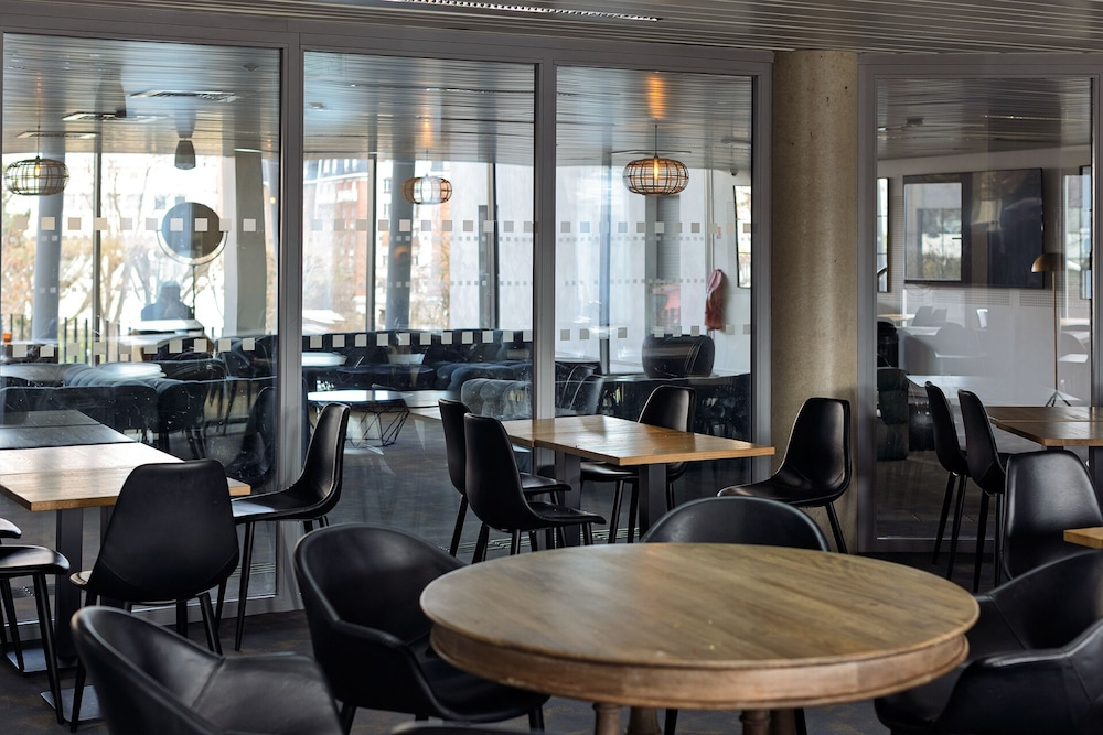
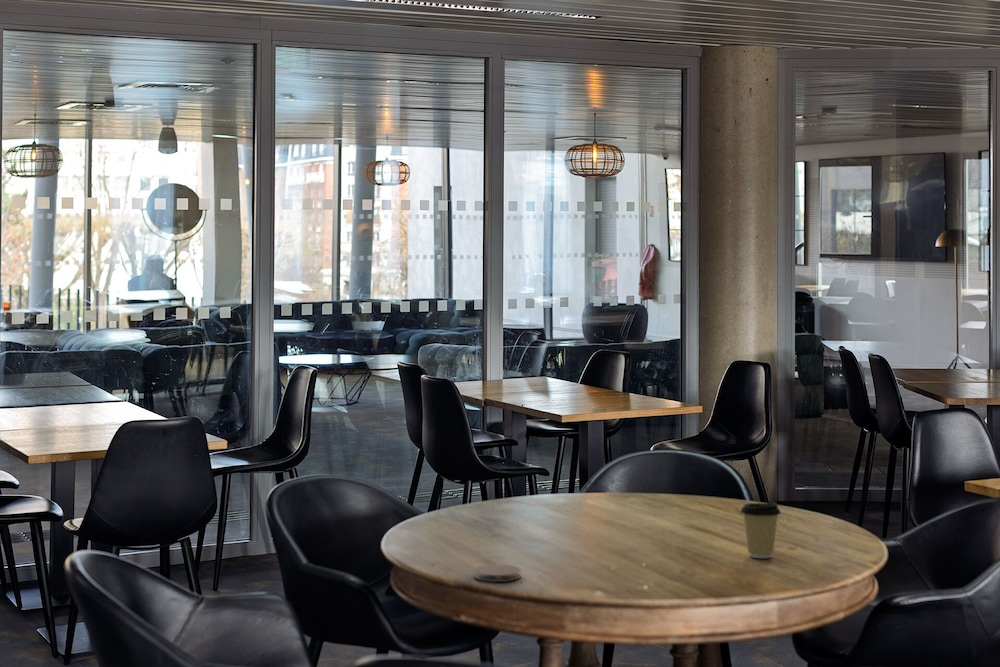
+ coffee cup [739,501,782,559]
+ coaster [473,564,522,583]
